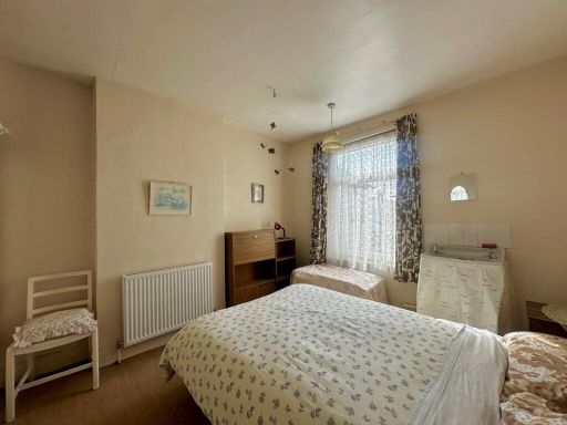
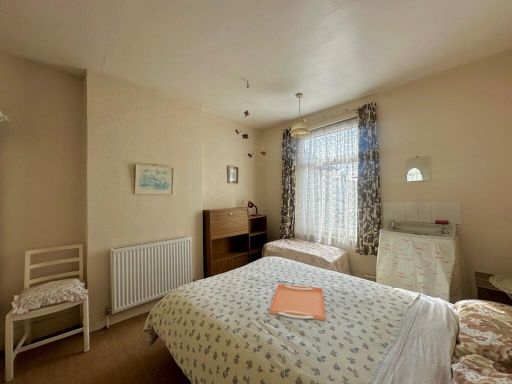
+ serving tray [269,283,327,322]
